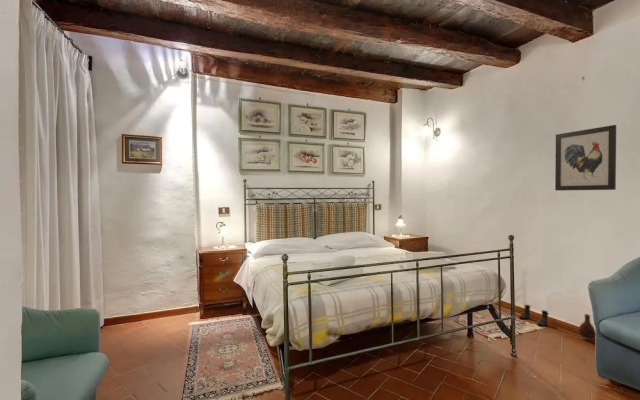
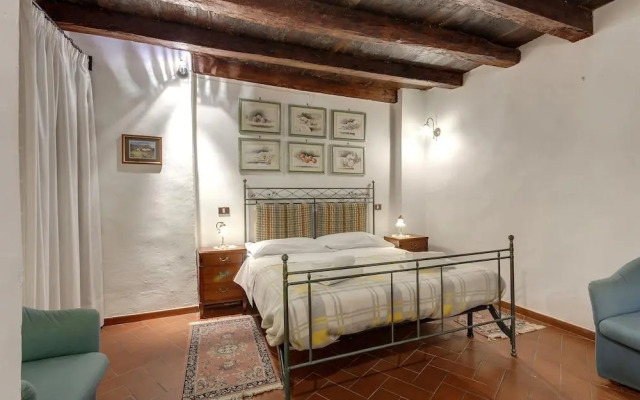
- vase [578,313,596,340]
- wall art [554,124,617,191]
- boots [518,304,550,327]
